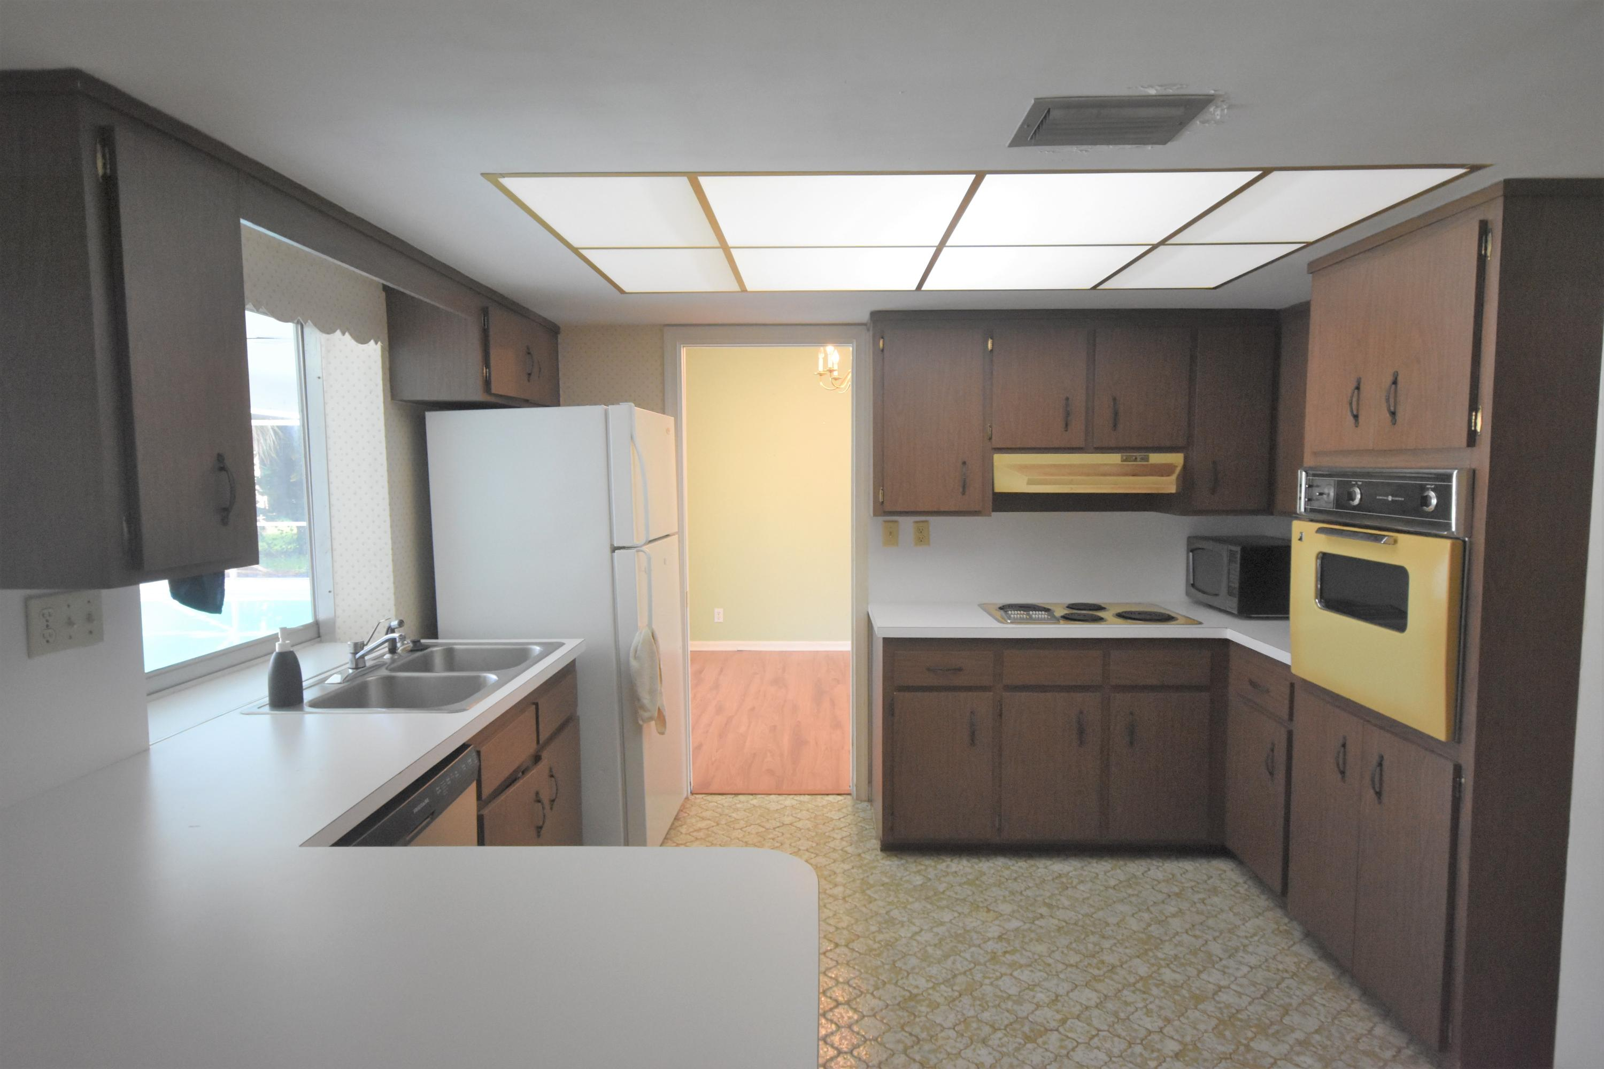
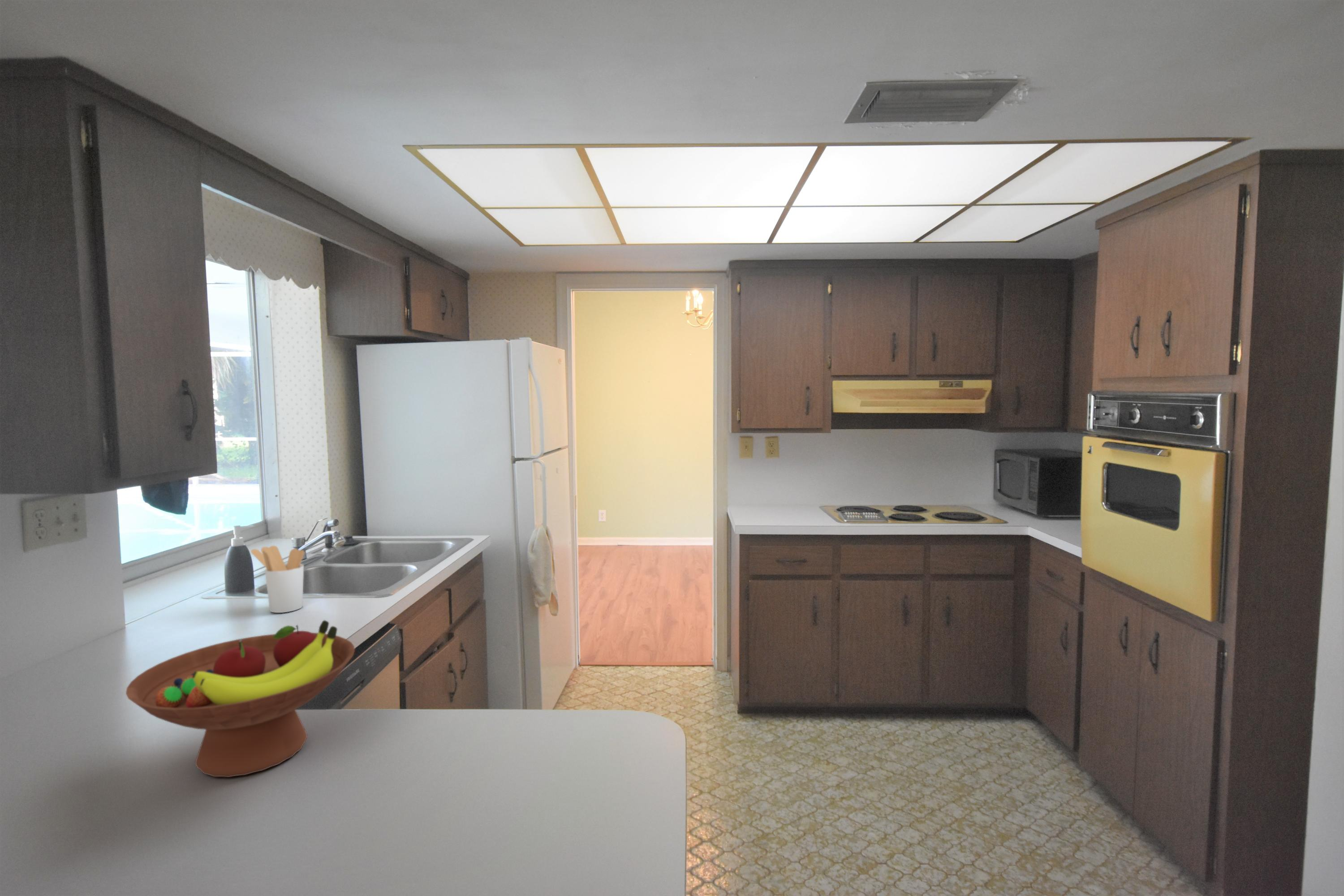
+ fruit bowl [125,620,355,778]
+ utensil holder [250,545,305,613]
